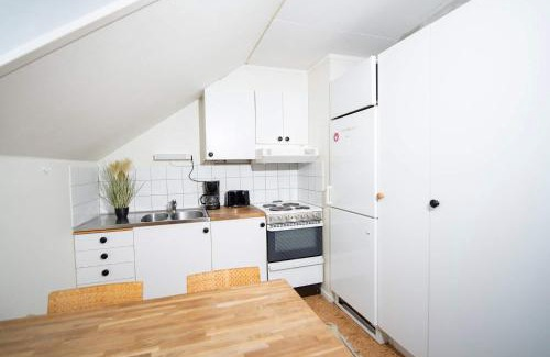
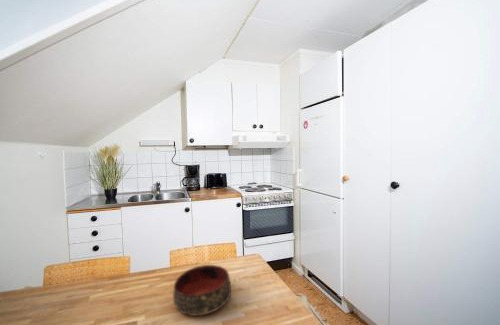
+ bowl [172,264,232,317]
